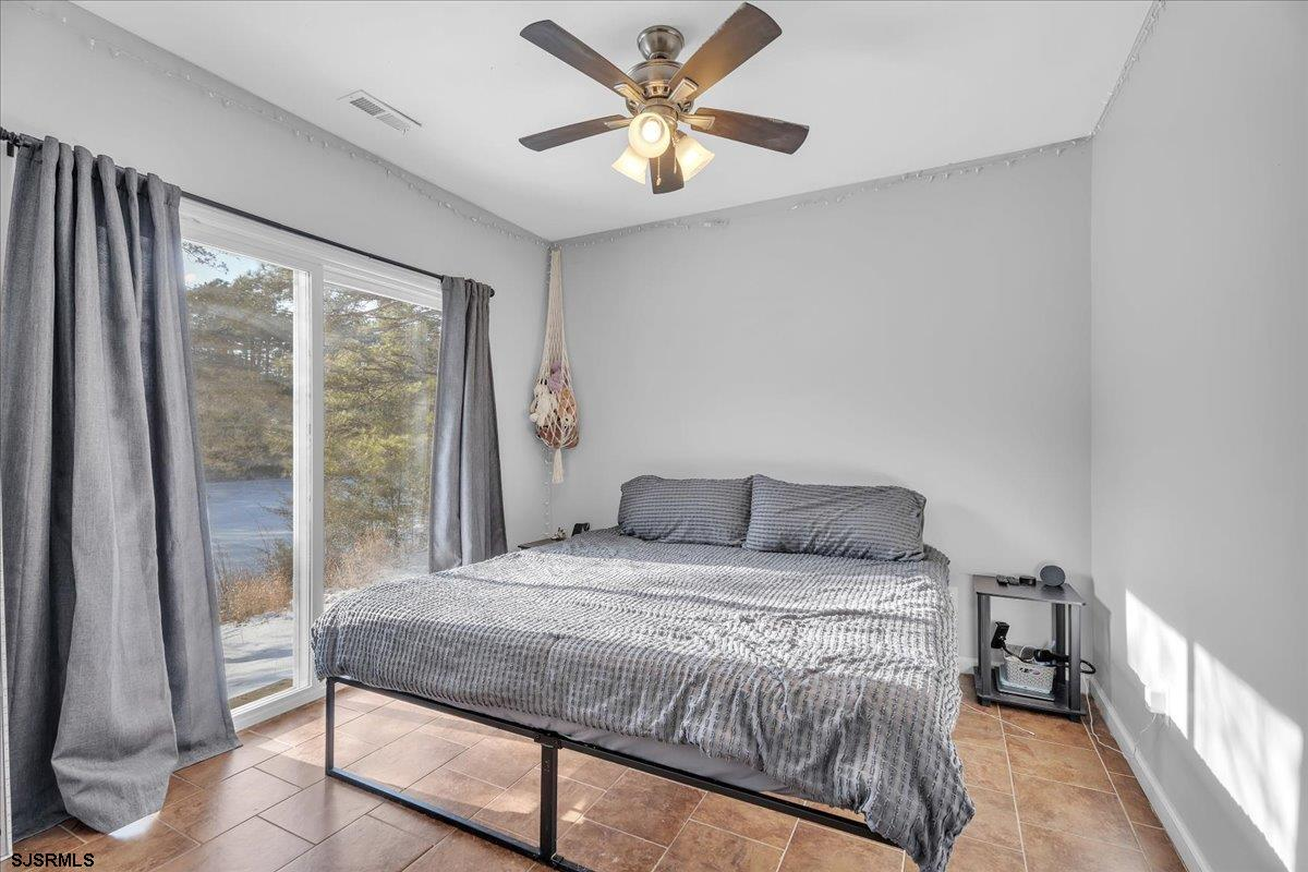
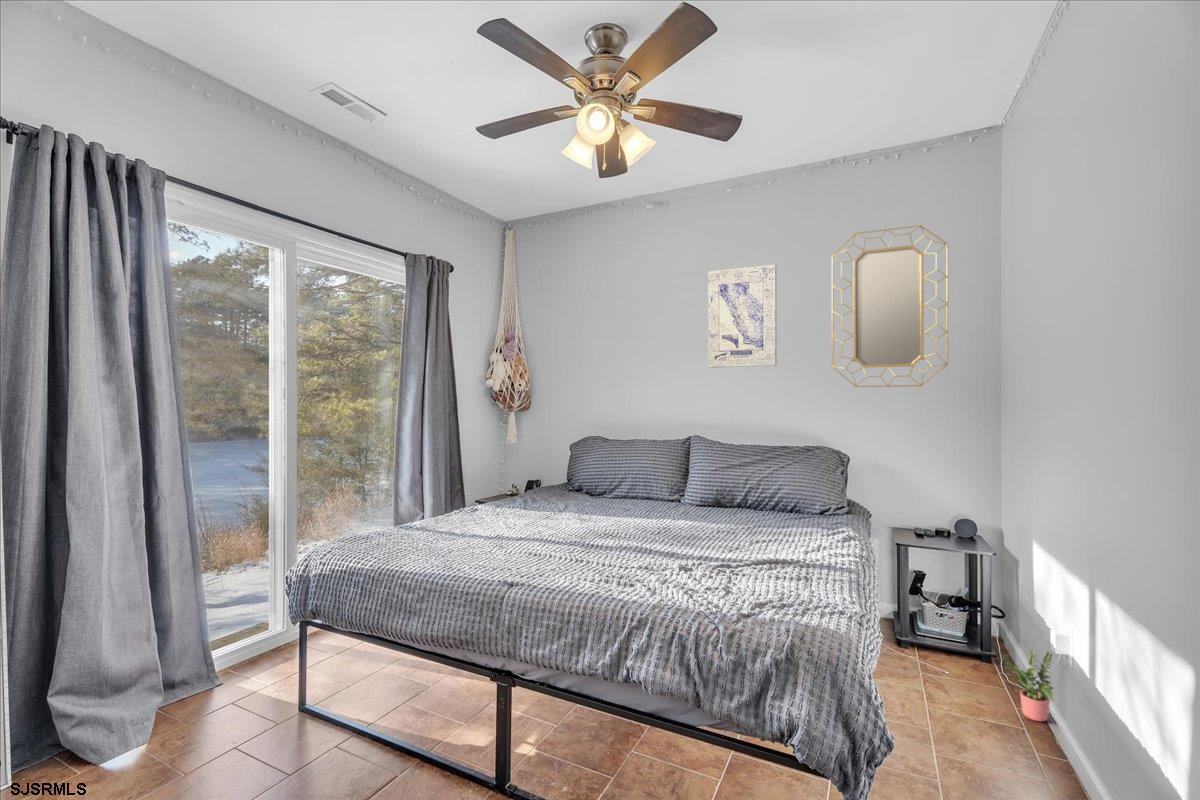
+ wall art [707,264,777,368]
+ home mirror [831,224,949,388]
+ potted plant [999,649,1055,722]
